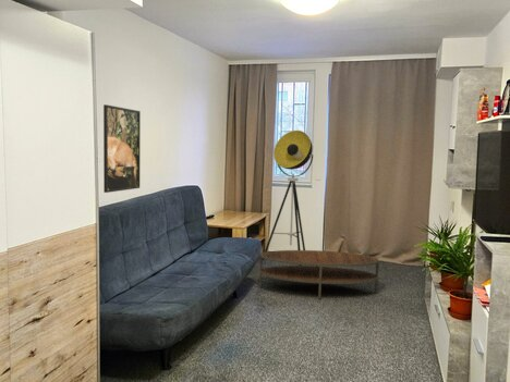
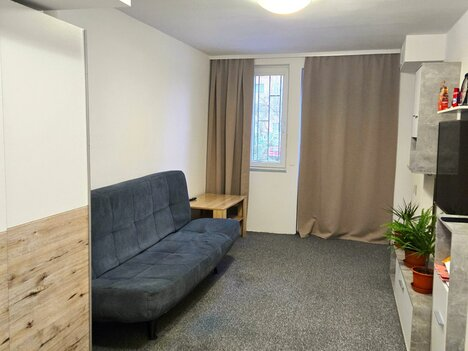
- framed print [102,103,142,194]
- floor lamp [263,130,315,266]
- coffee table [258,249,380,300]
